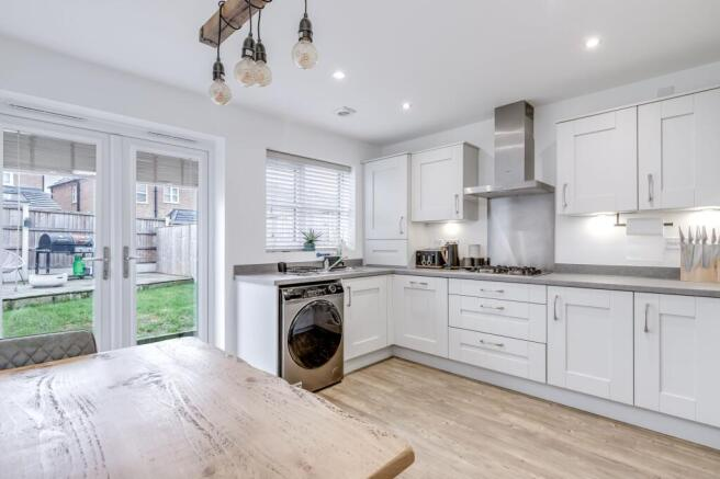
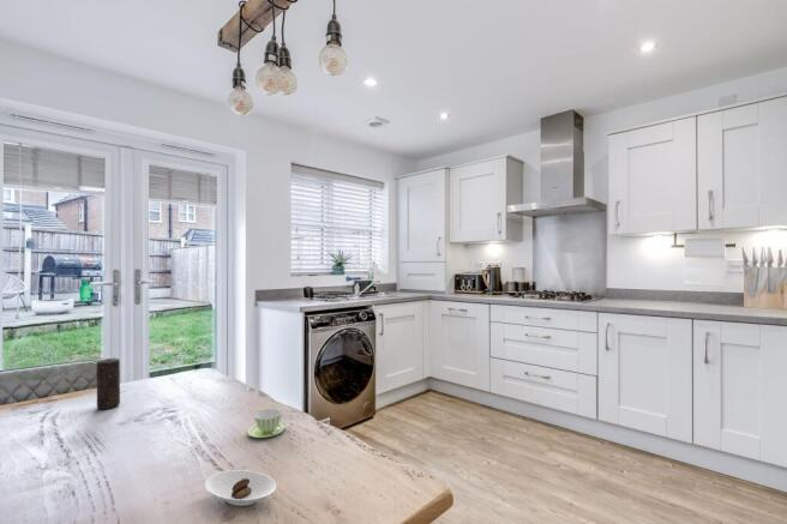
+ cup [246,408,292,439]
+ candle [96,357,121,410]
+ saucer [204,469,277,507]
